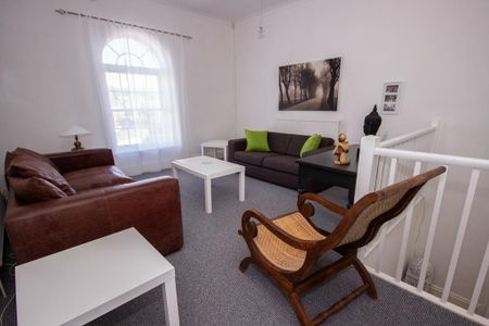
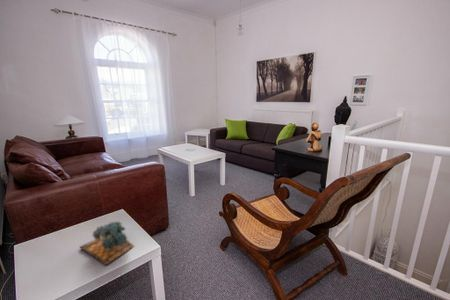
+ succulent plant [79,220,135,266]
